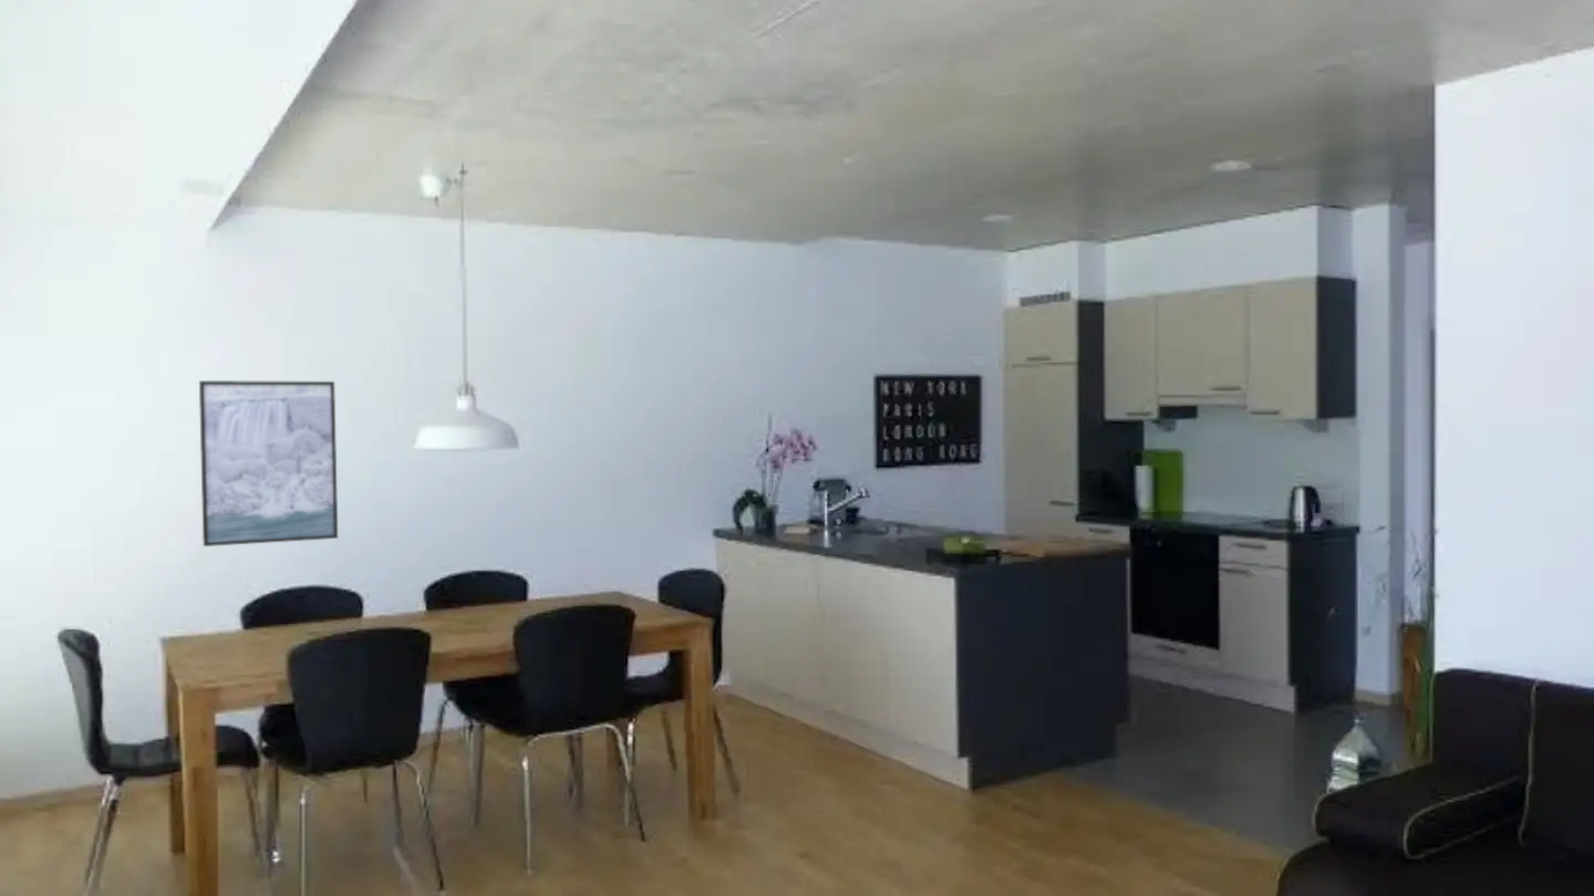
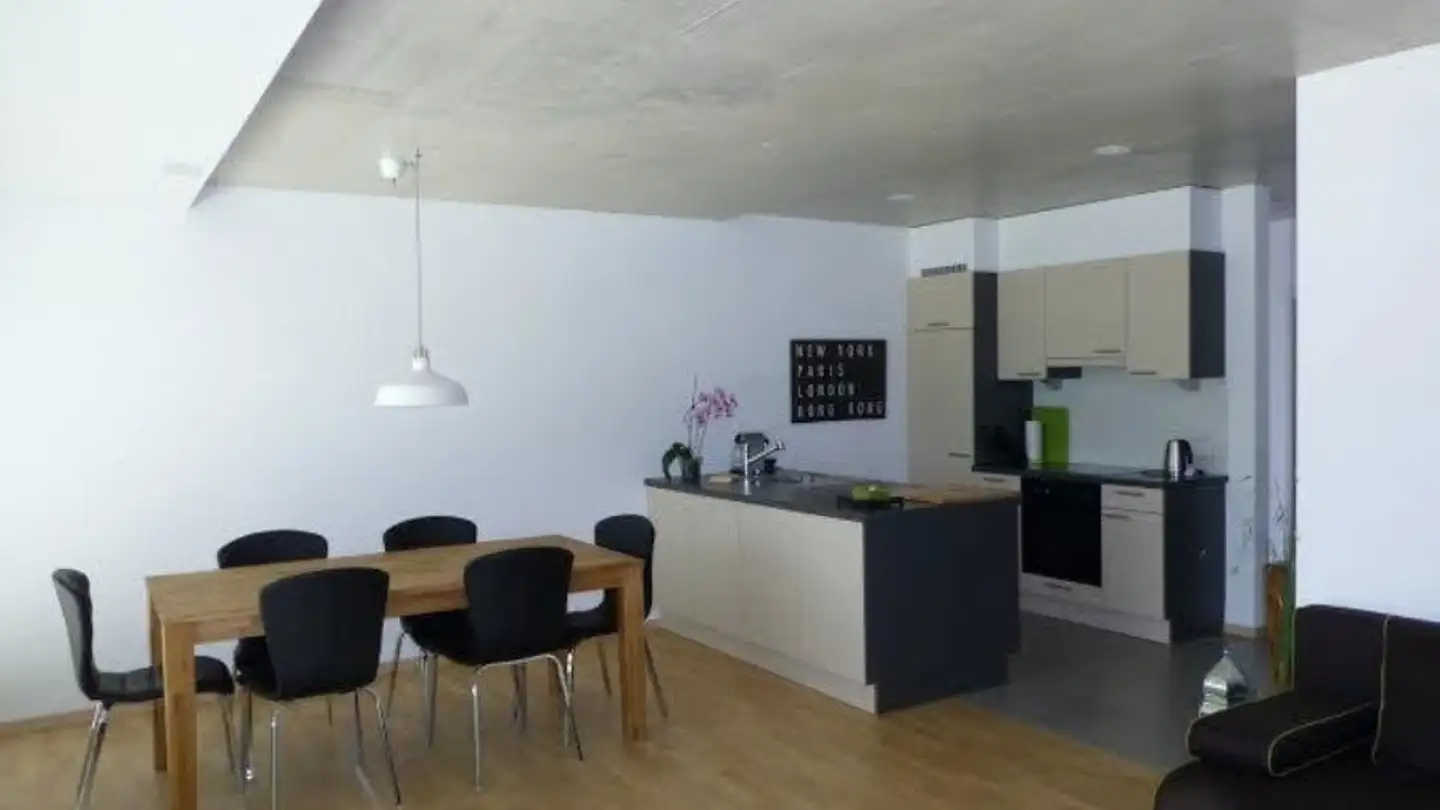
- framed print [198,379,339,548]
